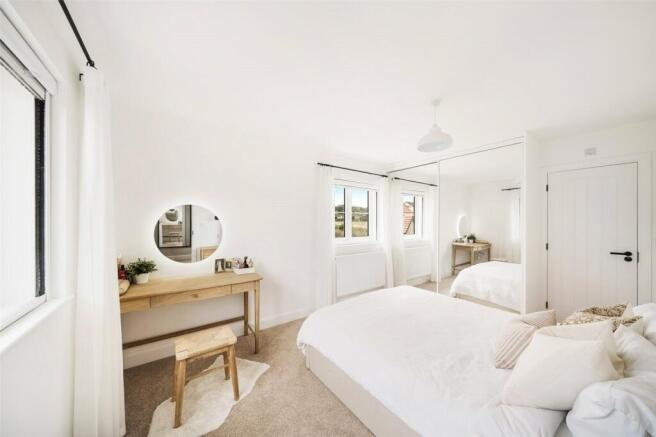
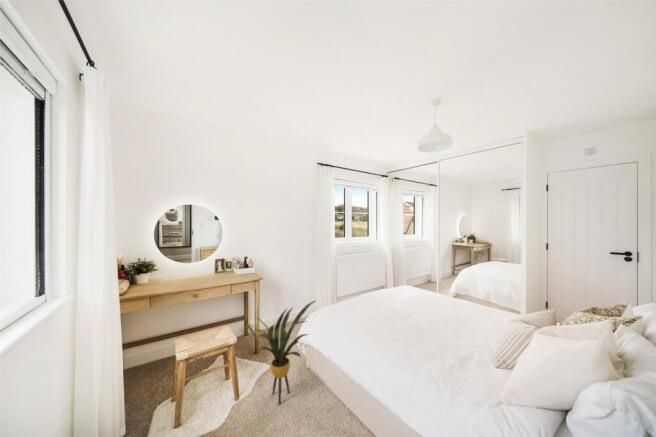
+ house plant [247,299,317,405]
